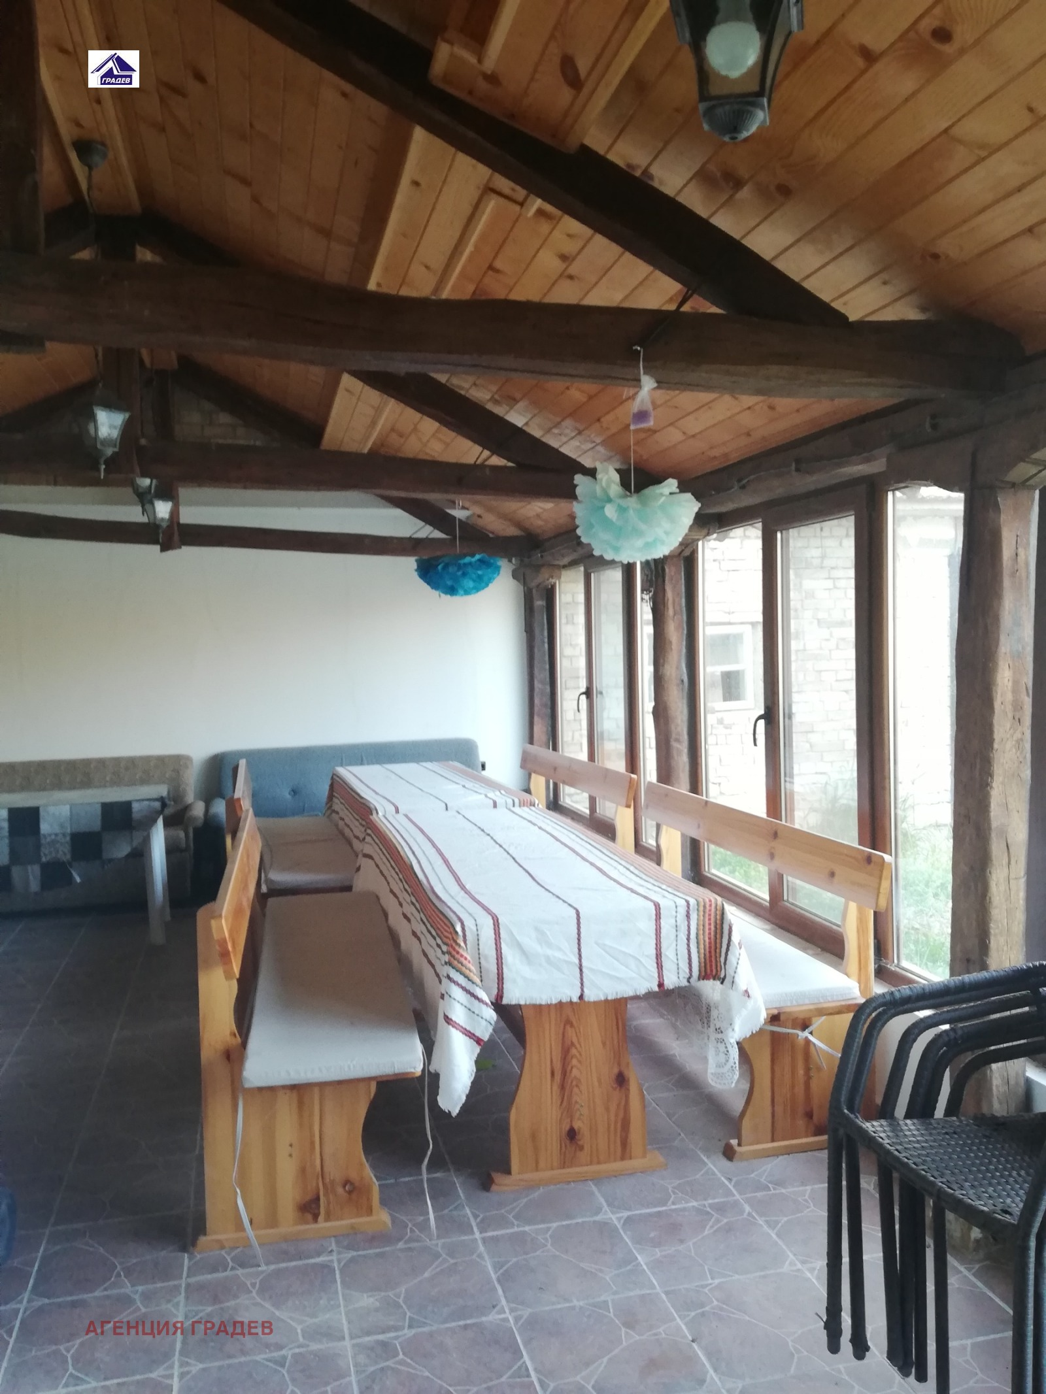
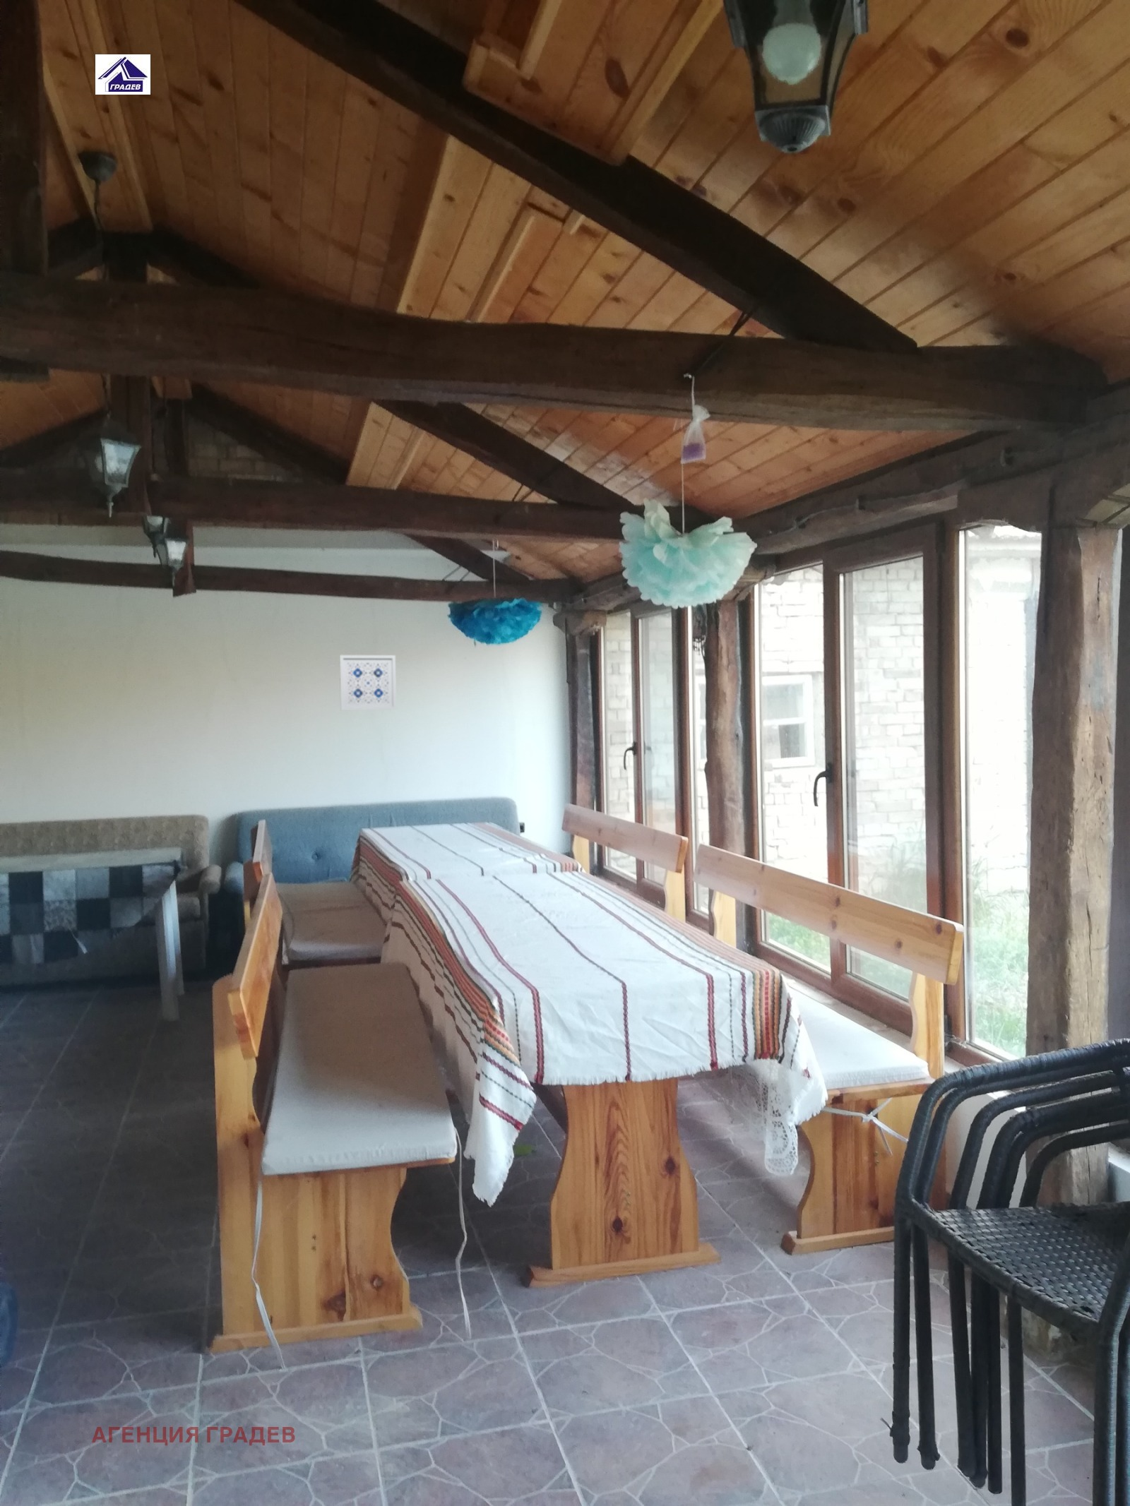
+ wall art [339,655,396,711]
